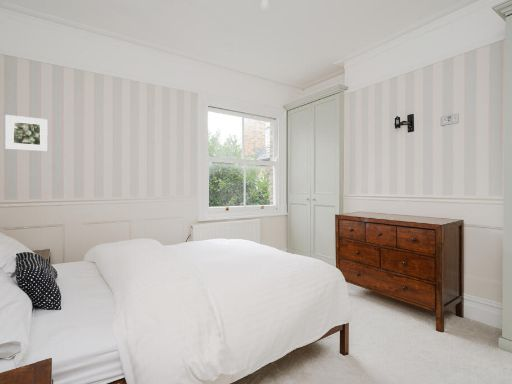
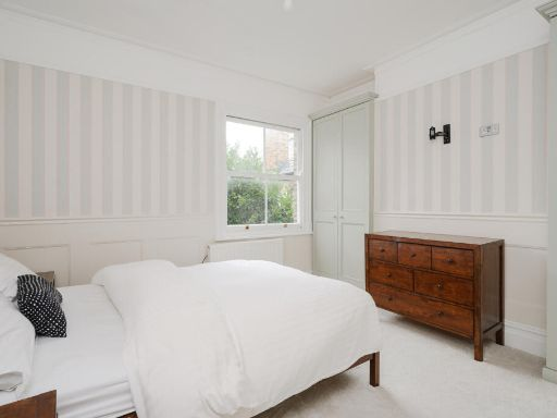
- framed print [4,114,49,152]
